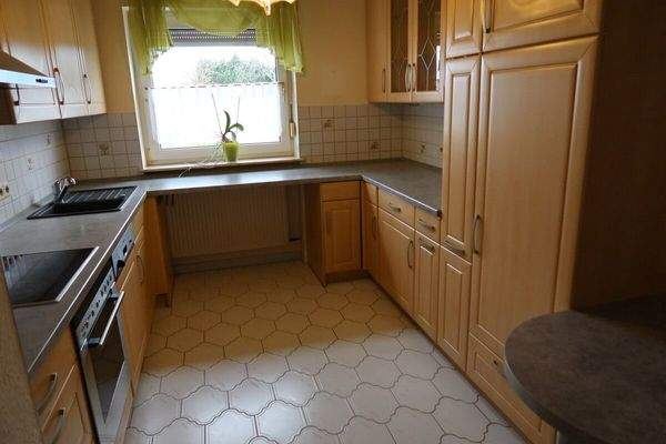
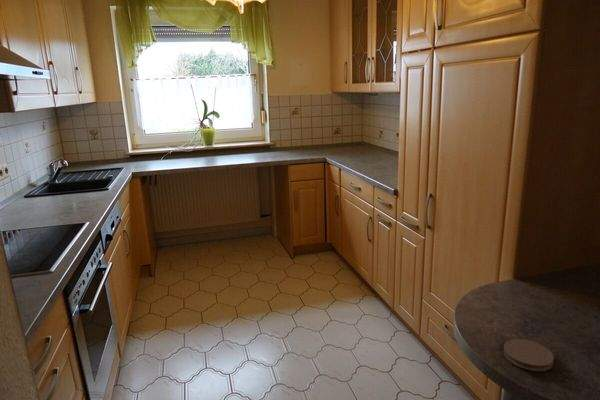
+ coaster [502,338,555,372]
